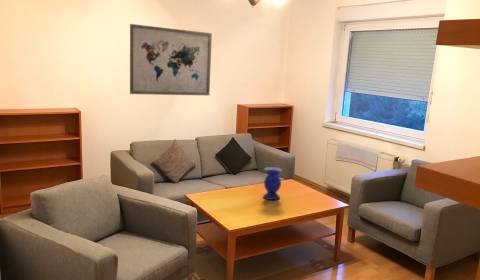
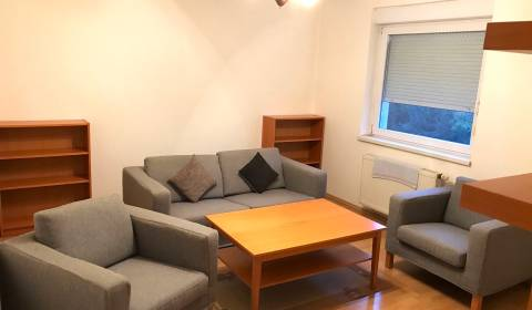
- wall art [129,23,213,97]
- vase [262,166,284,201]
